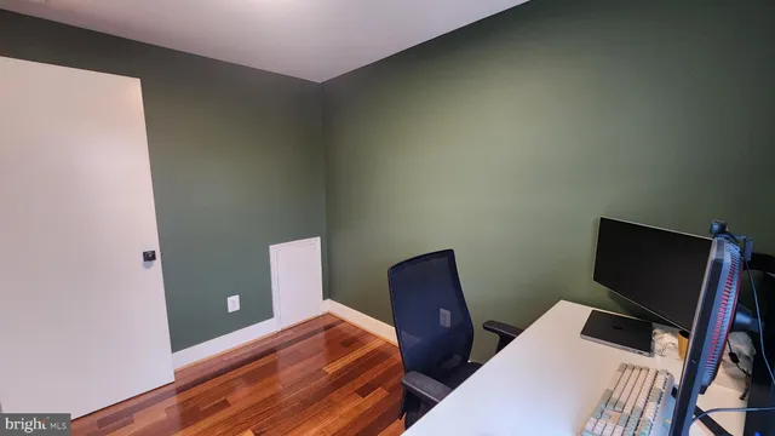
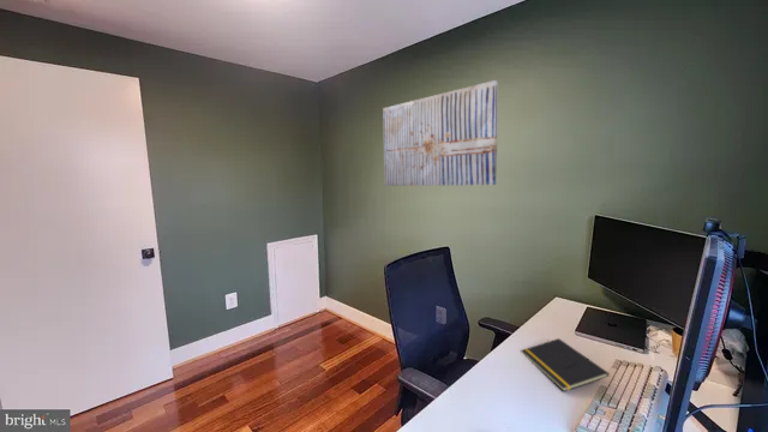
+ notepad [521,337,611,392]
+ wall art [382,79,499,187]
